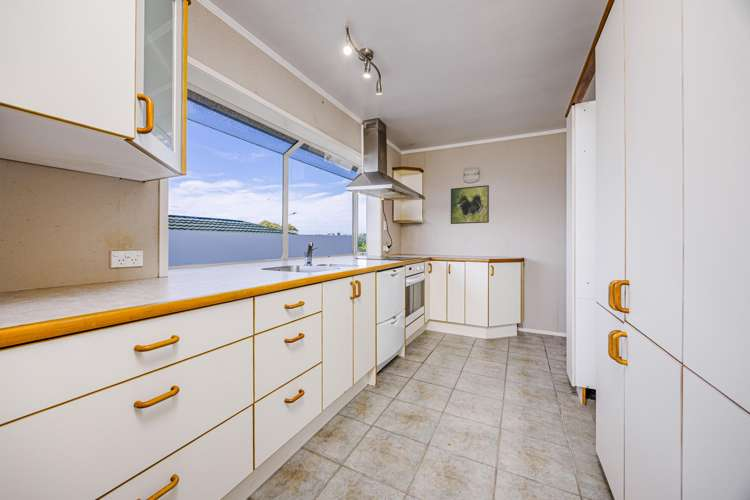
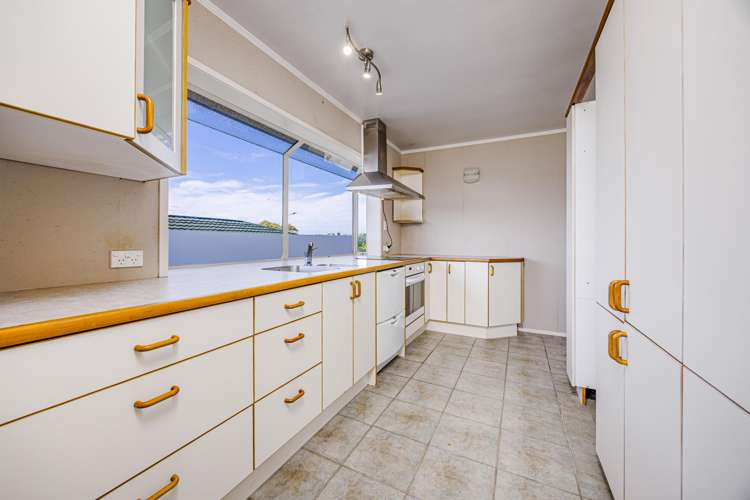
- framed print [450,184,490,225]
